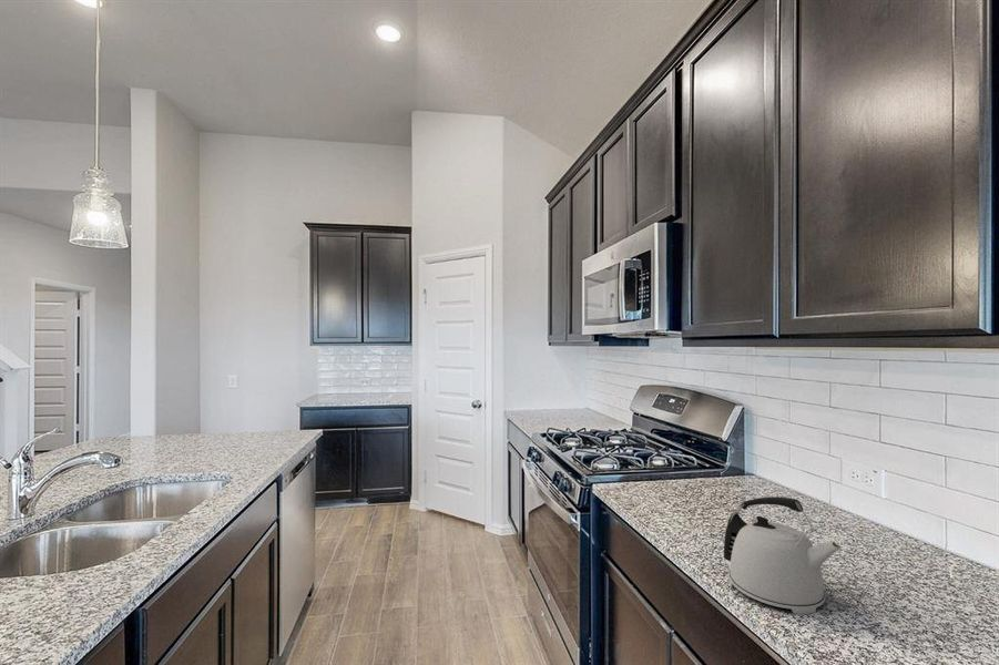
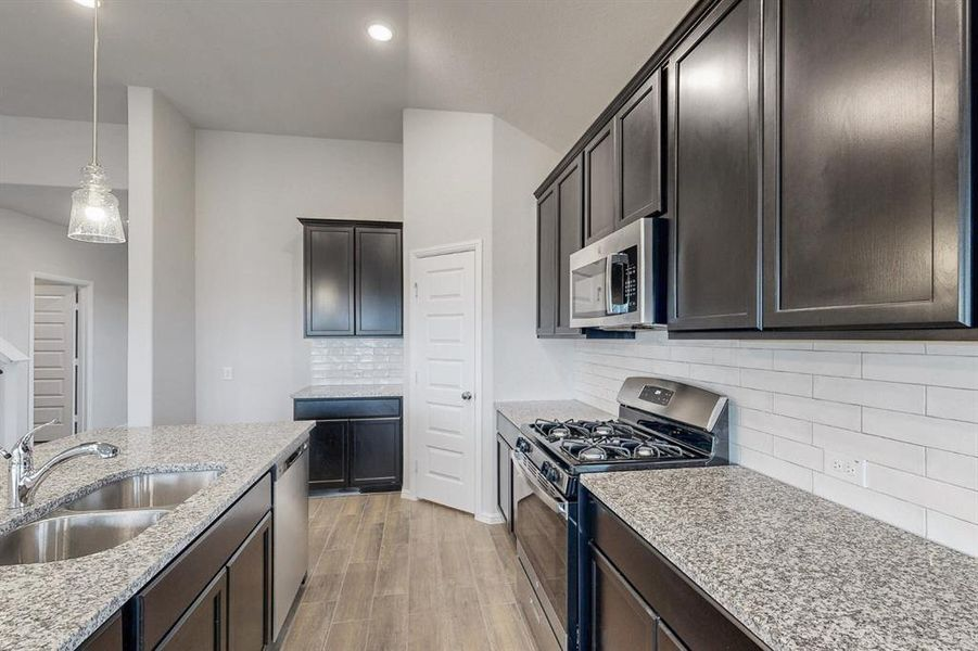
- kettle [723,495,843,615]
